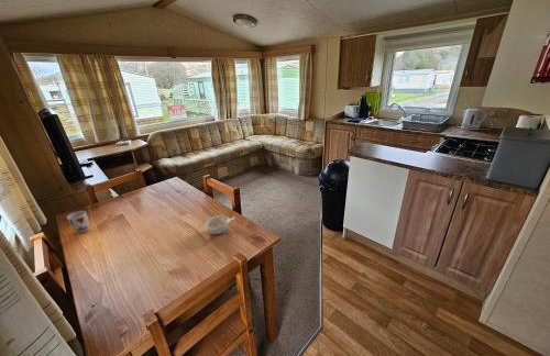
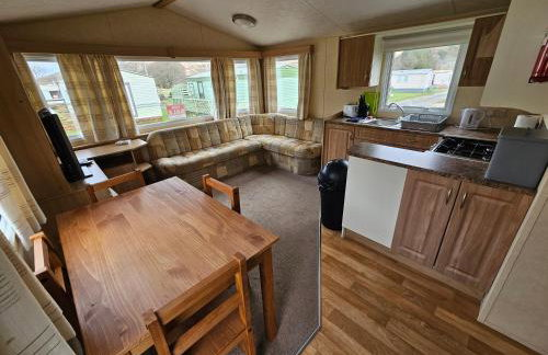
- legume [204,214,235,235]
- cup [66,210,90,234]
